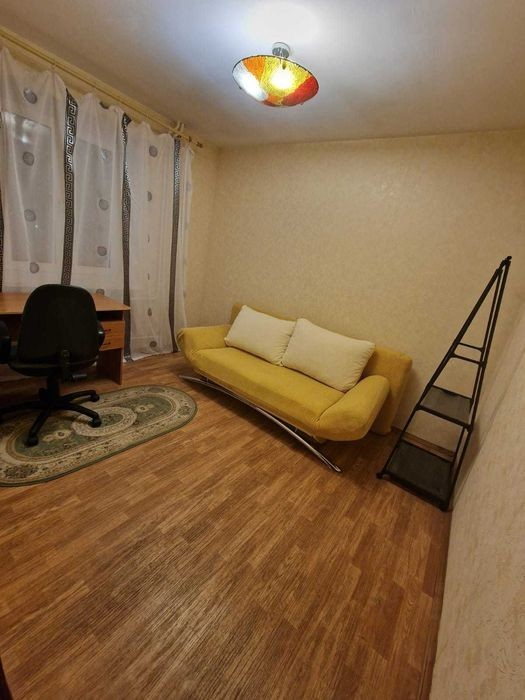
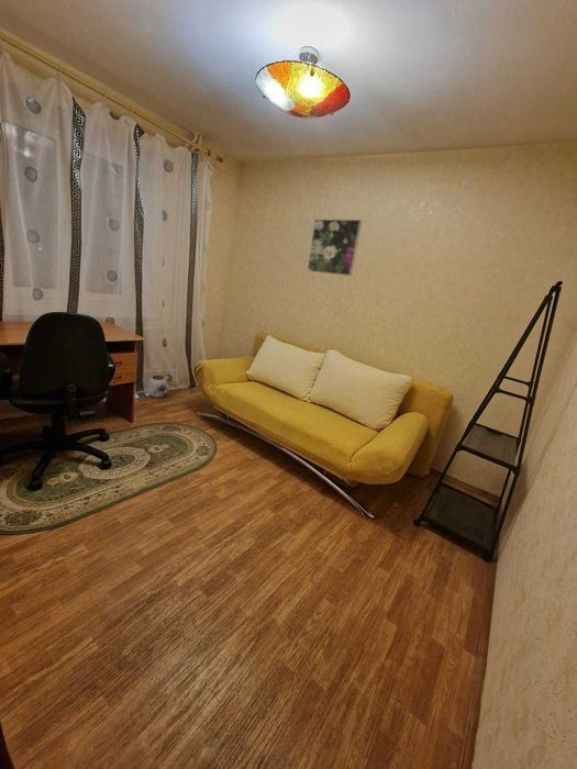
+ teapot [147,365,170,398]
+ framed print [306,219,363,277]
